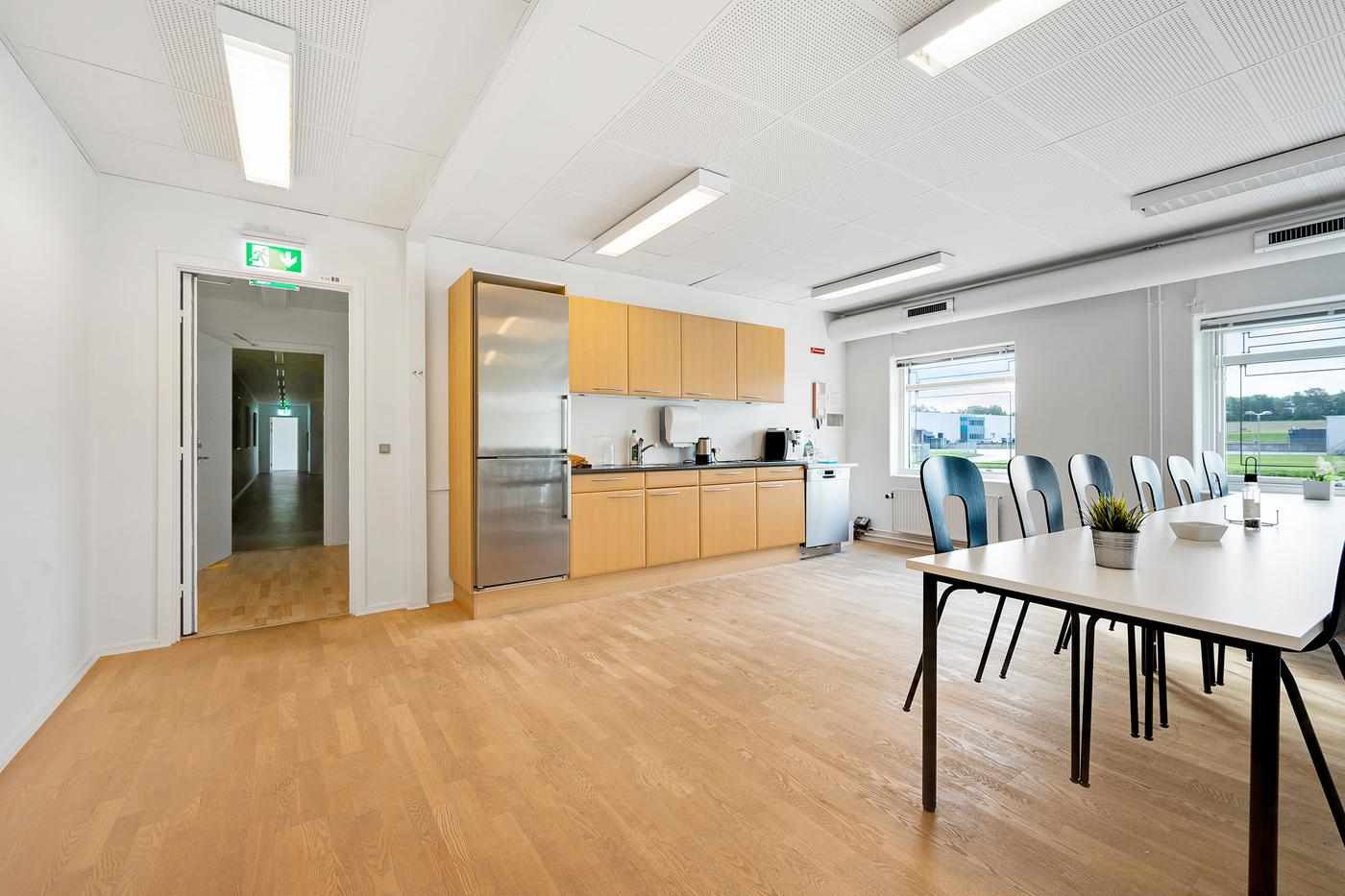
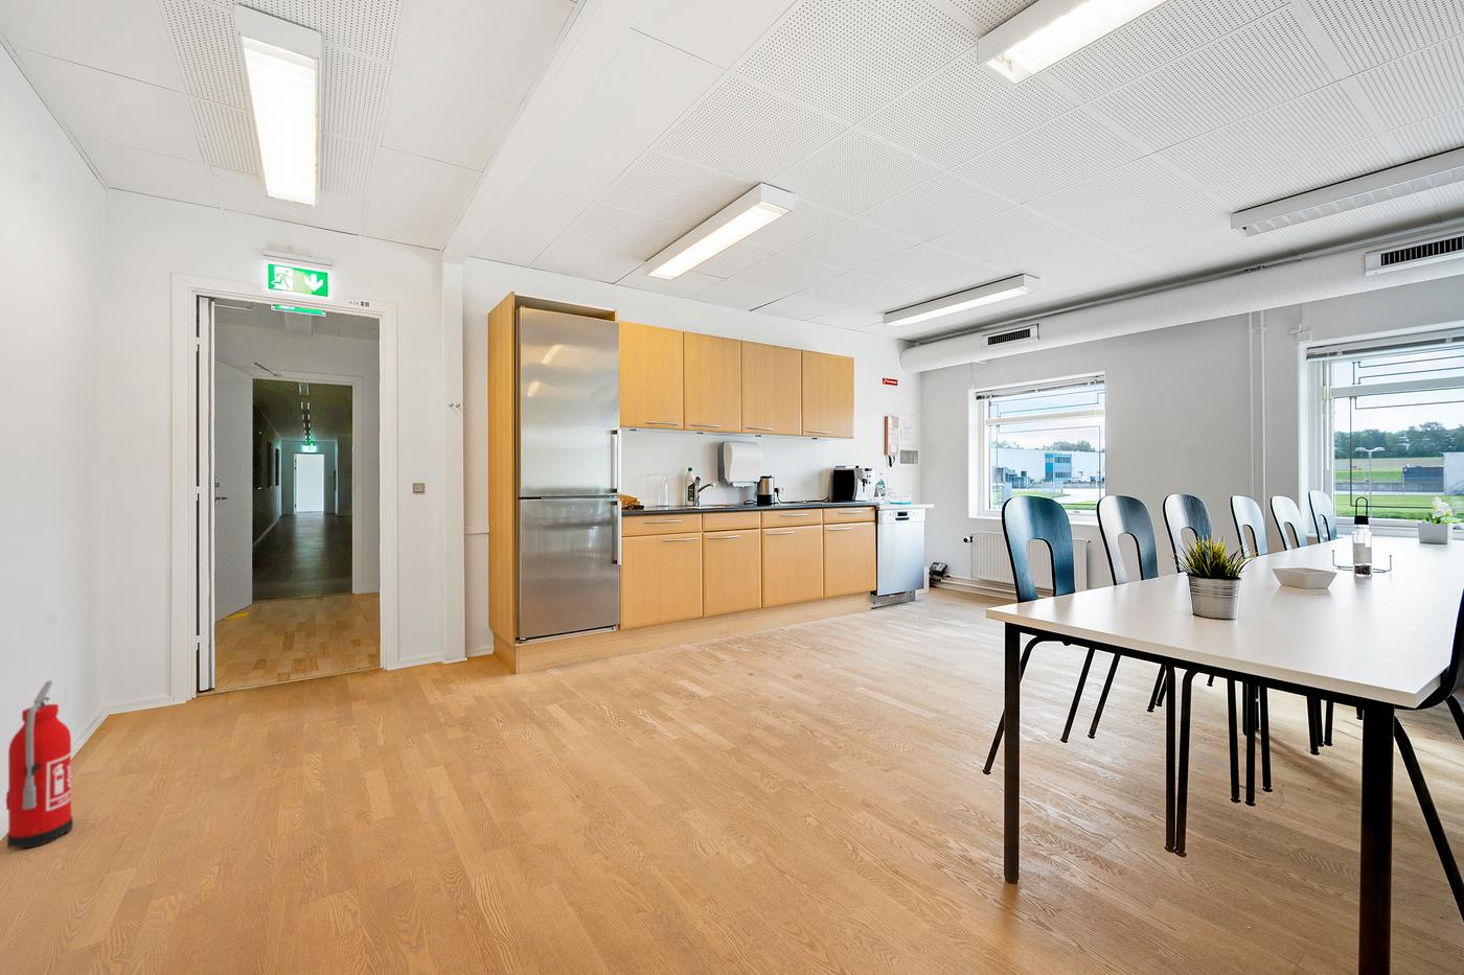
+ fire extinguisher [5,679,73,850]
